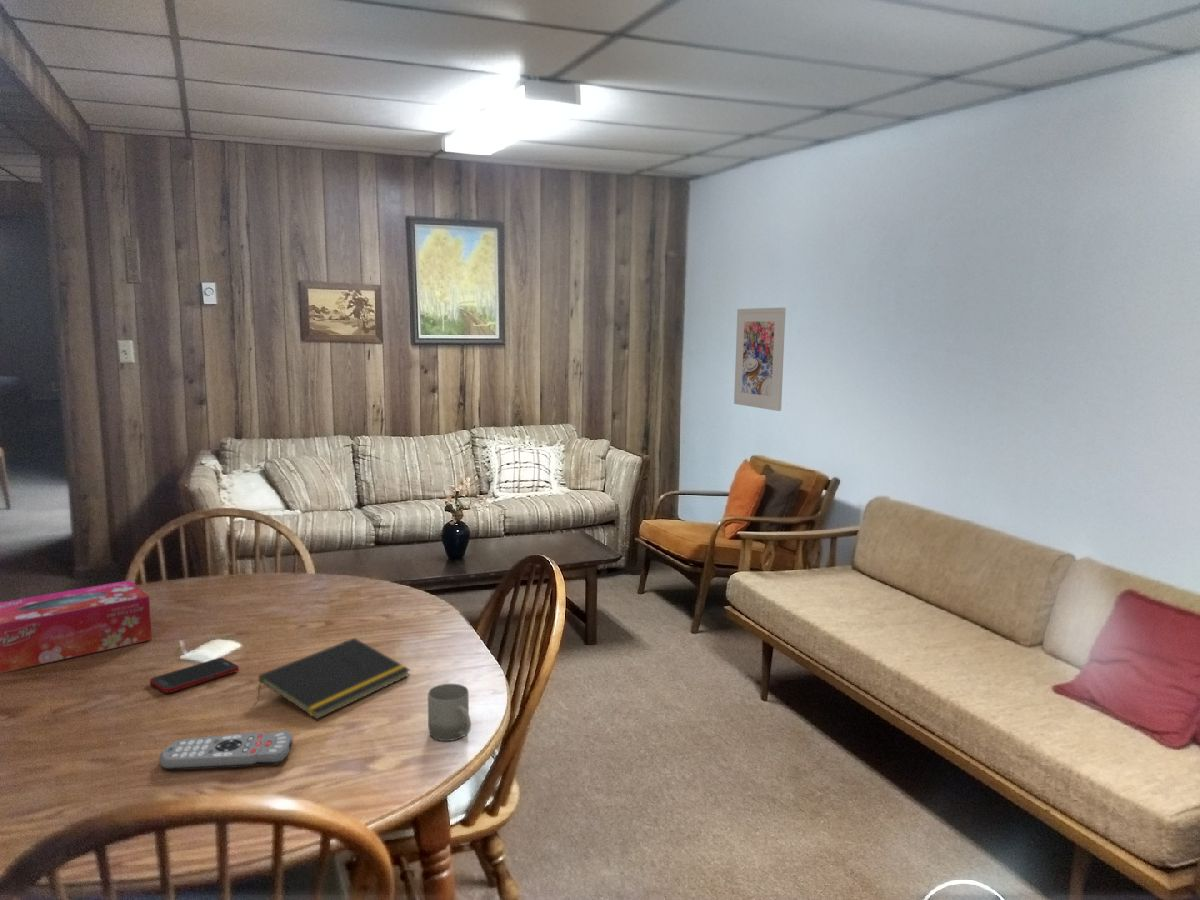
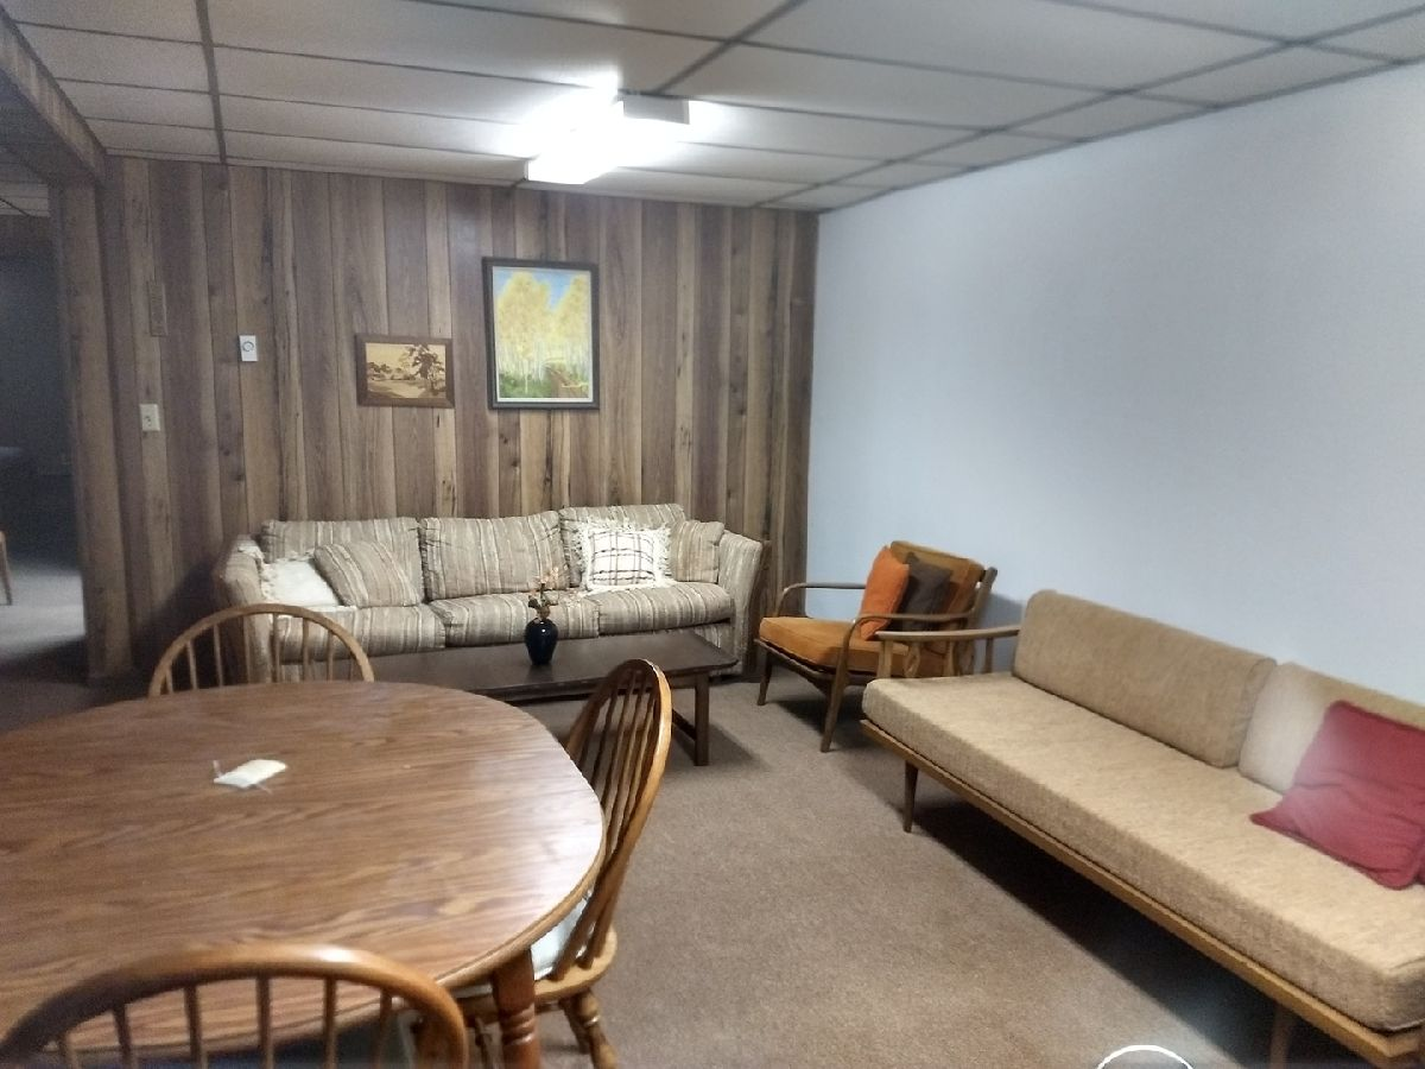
- notepad [256,637,411,720]
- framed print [733,307,787,412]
- cell phone [149,657,240,694]
- cup [427,683,472,742]
- remote control [158,730,294,771]
- tissue box [0,579,153,674]
